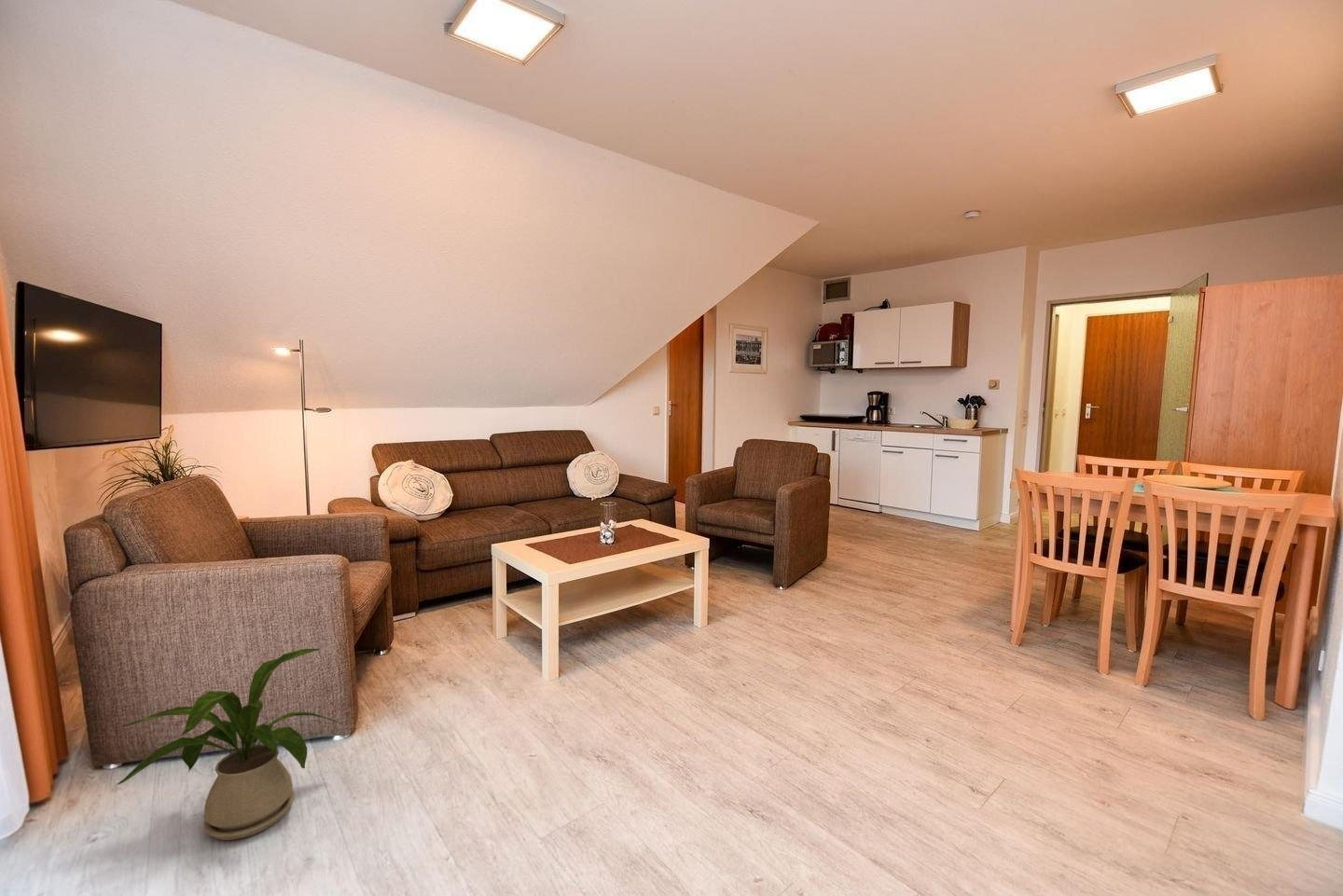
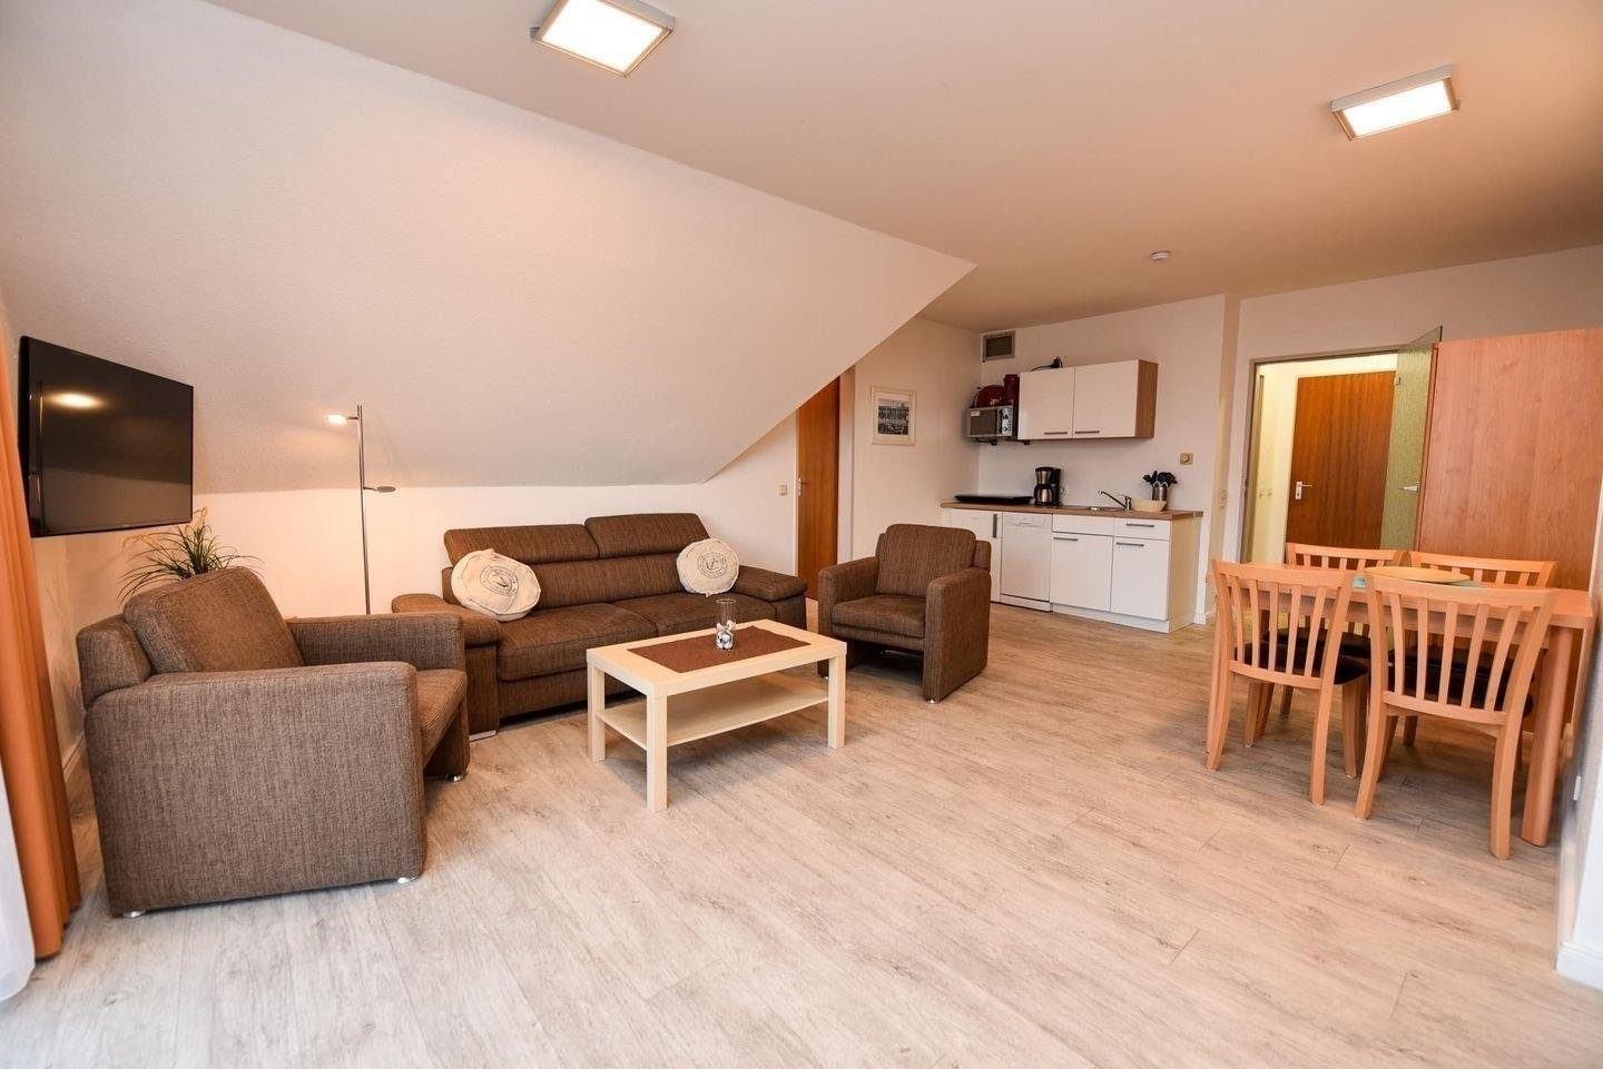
- house plant [116,648,344,841]
